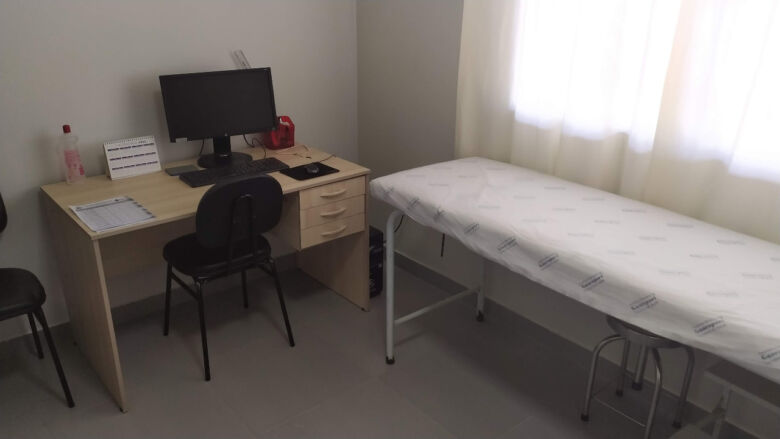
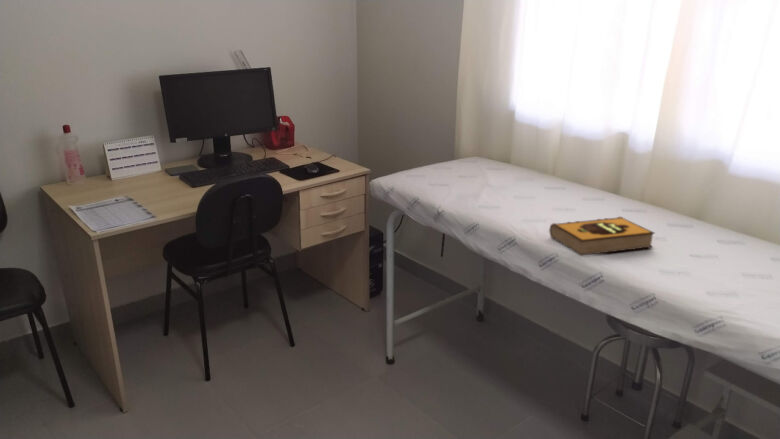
+ hardback book [548,216,656,257]
